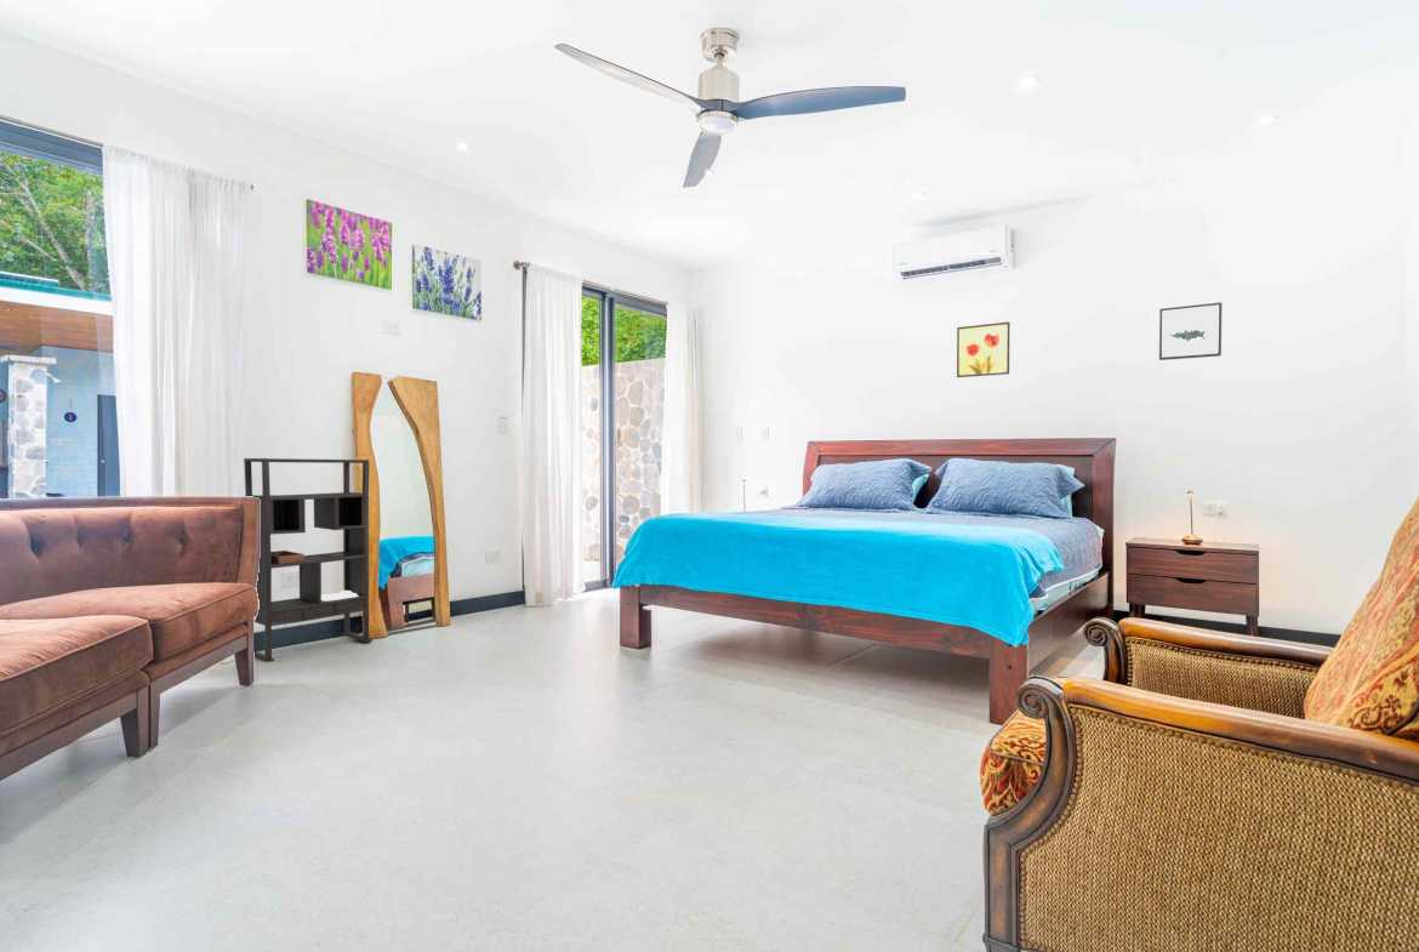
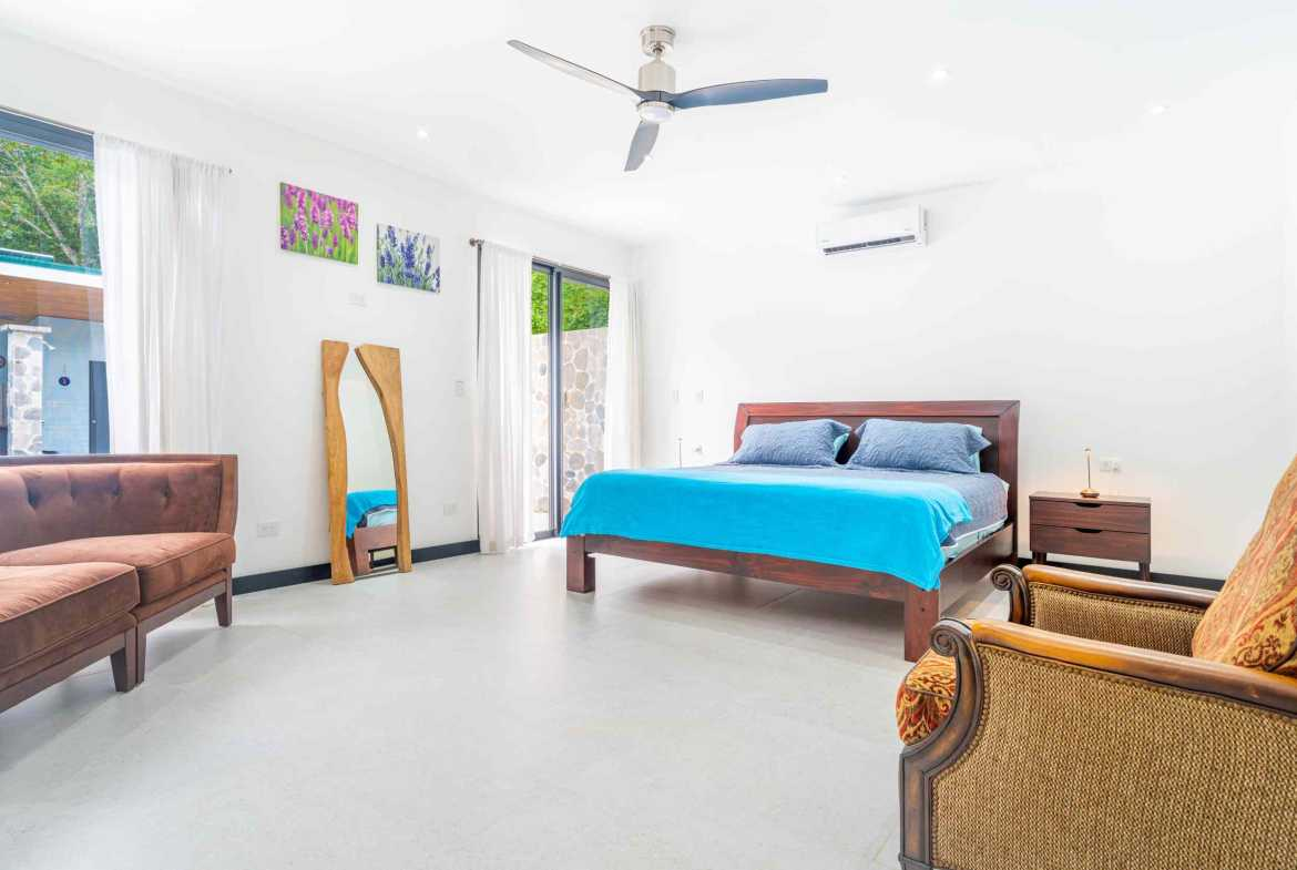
- wall art [956,320,1011,378]
- bookshelf [243,457,374,663]
- wall art [1158,301,1224,361]
